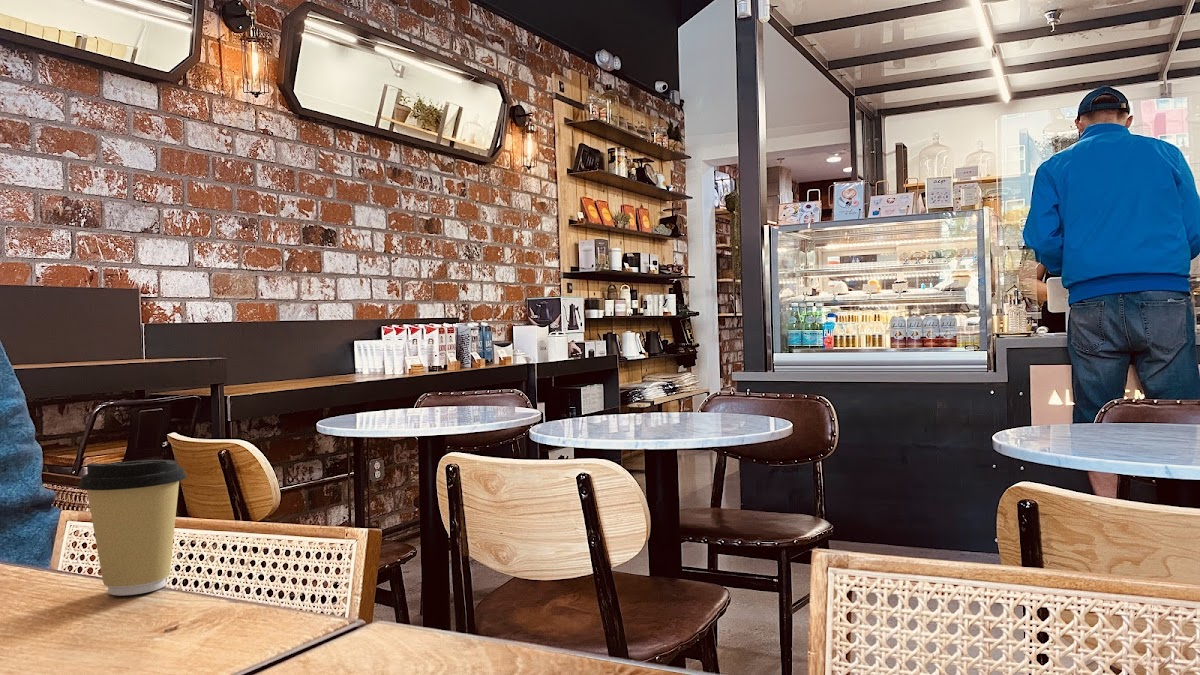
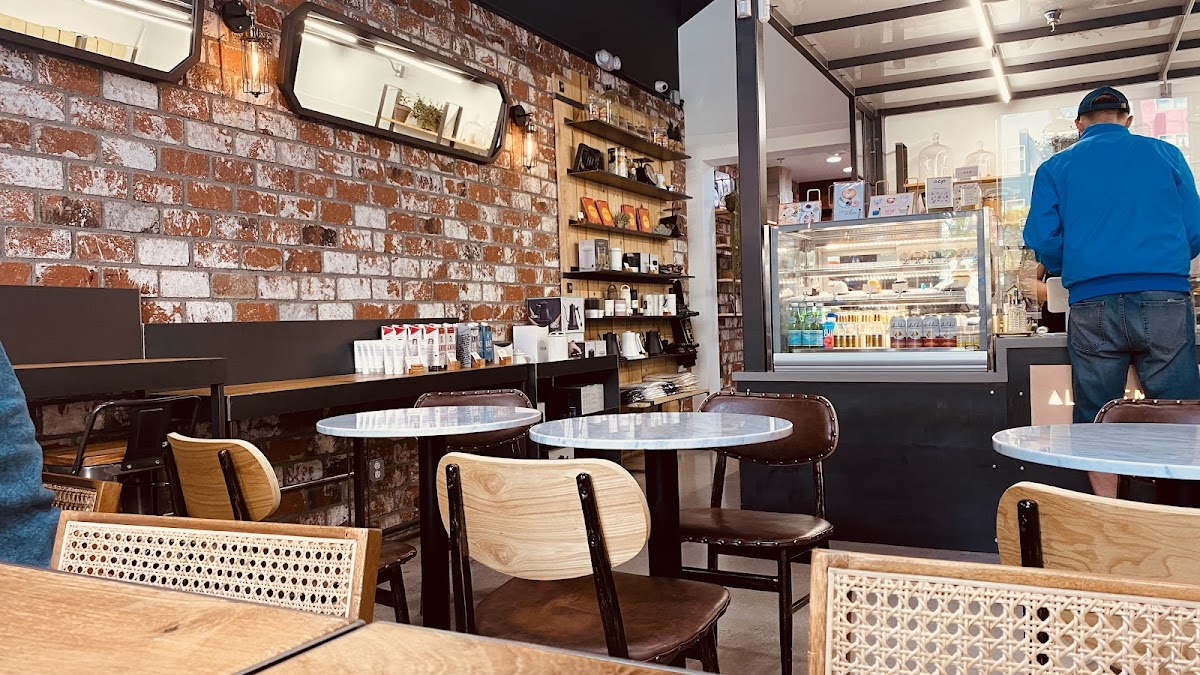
- coffee cup [77,459,188,596]
